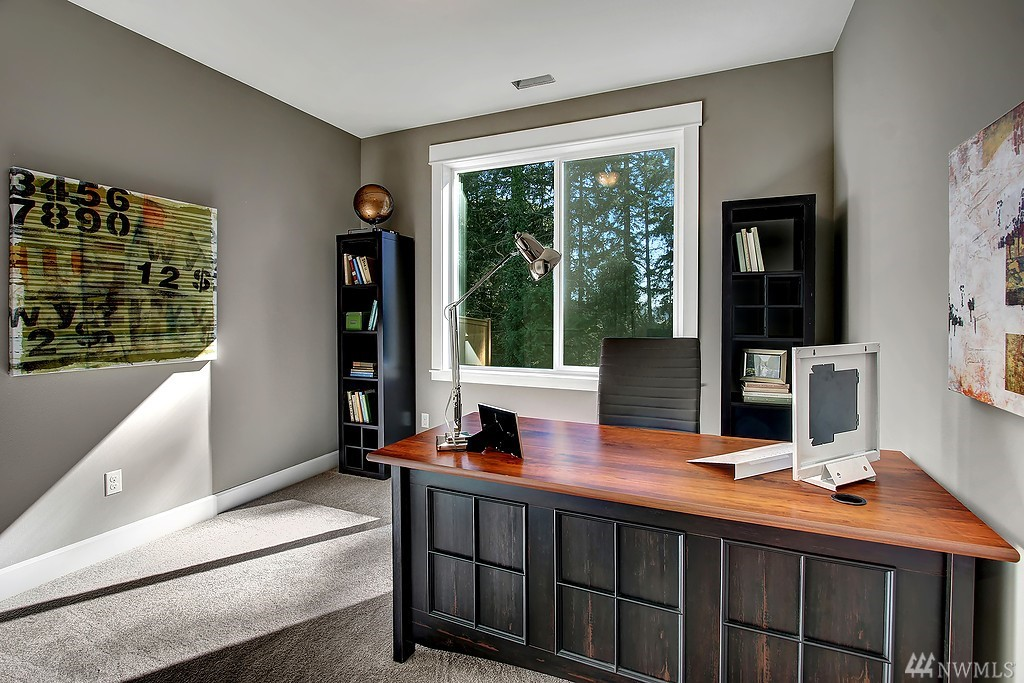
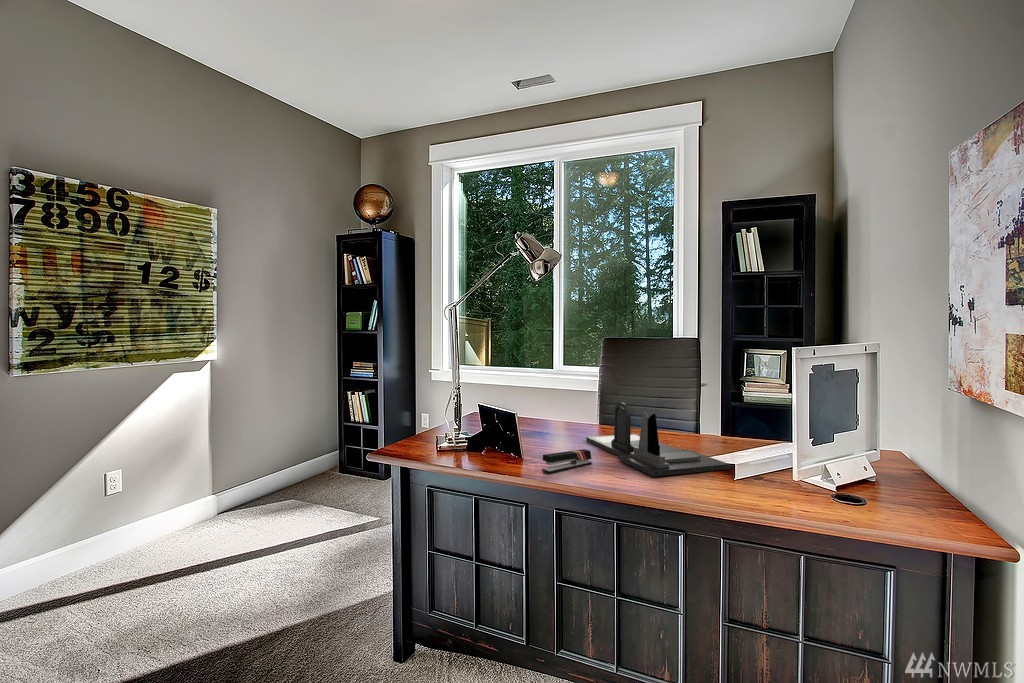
+ desk organizer [585,402,730,477]
+ stapler [541,448,593,474]
